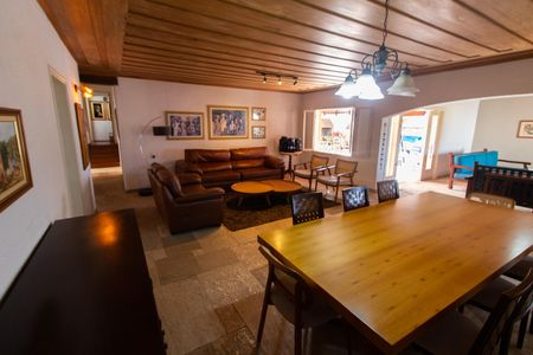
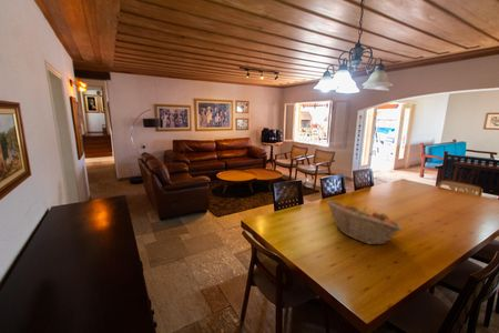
+ fruit basket [325,200,404,245]
